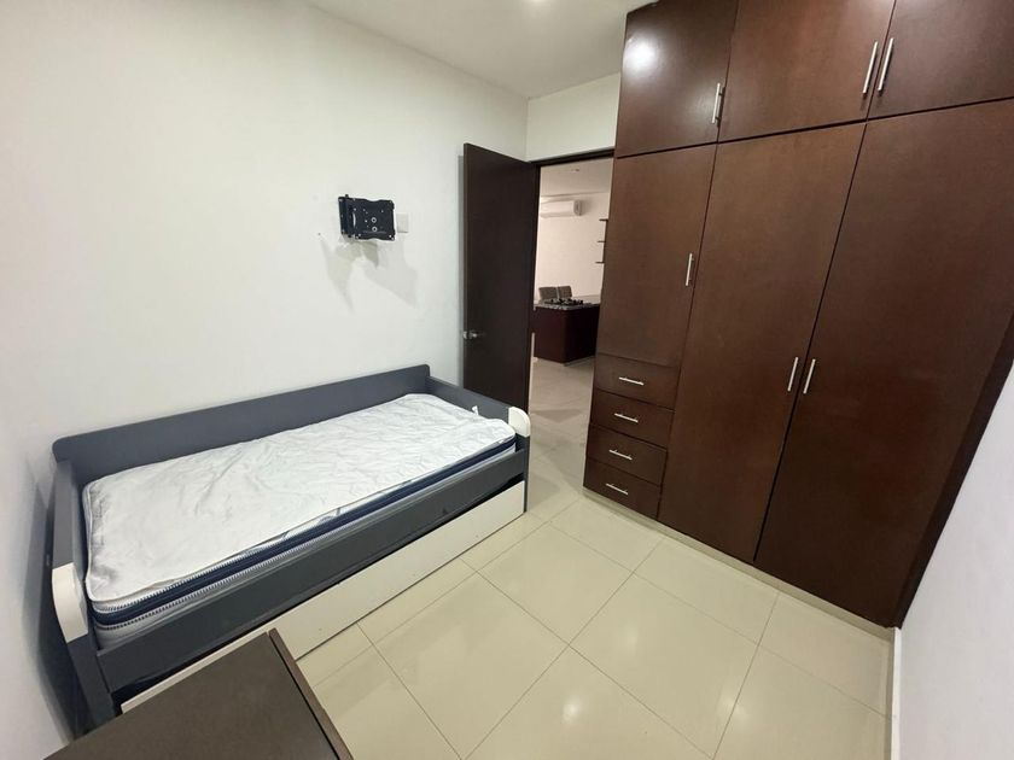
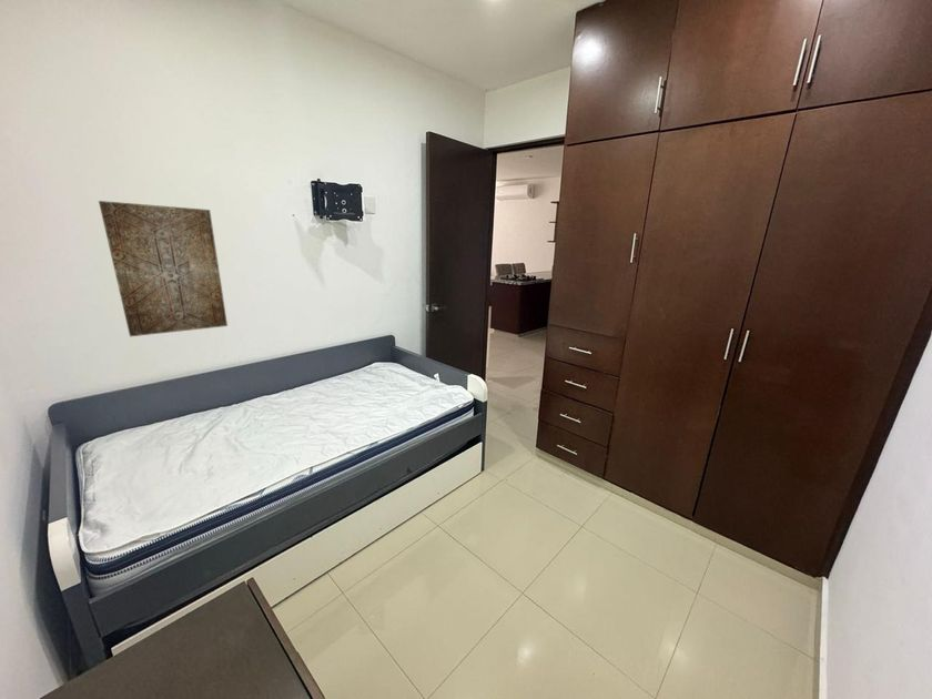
+ wall art [98,200,229,337]
